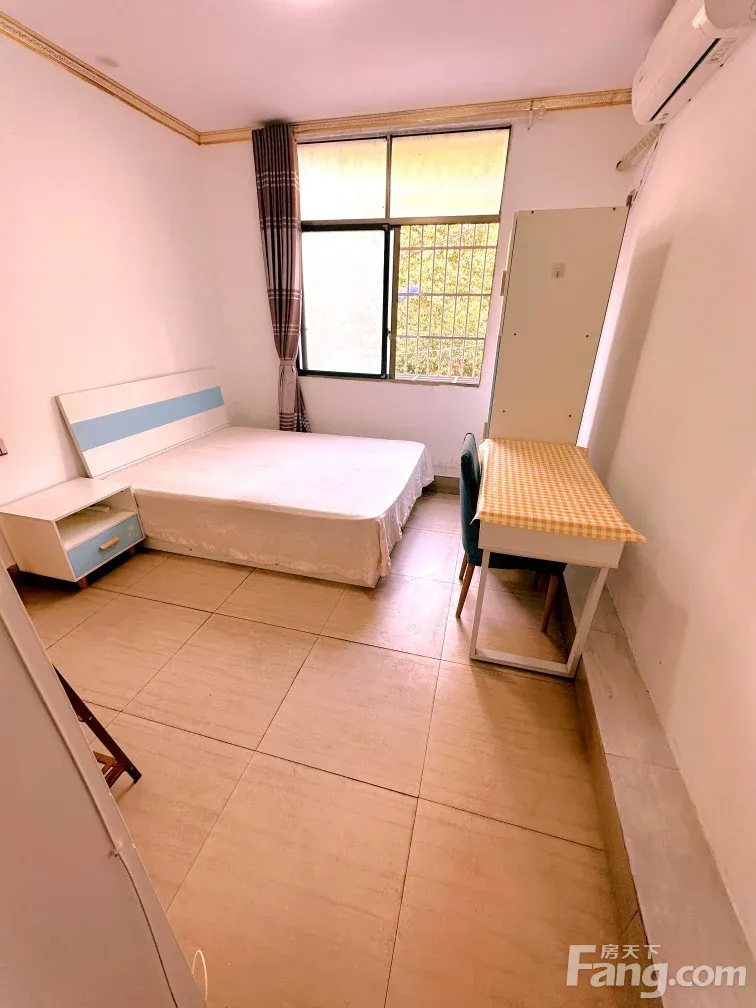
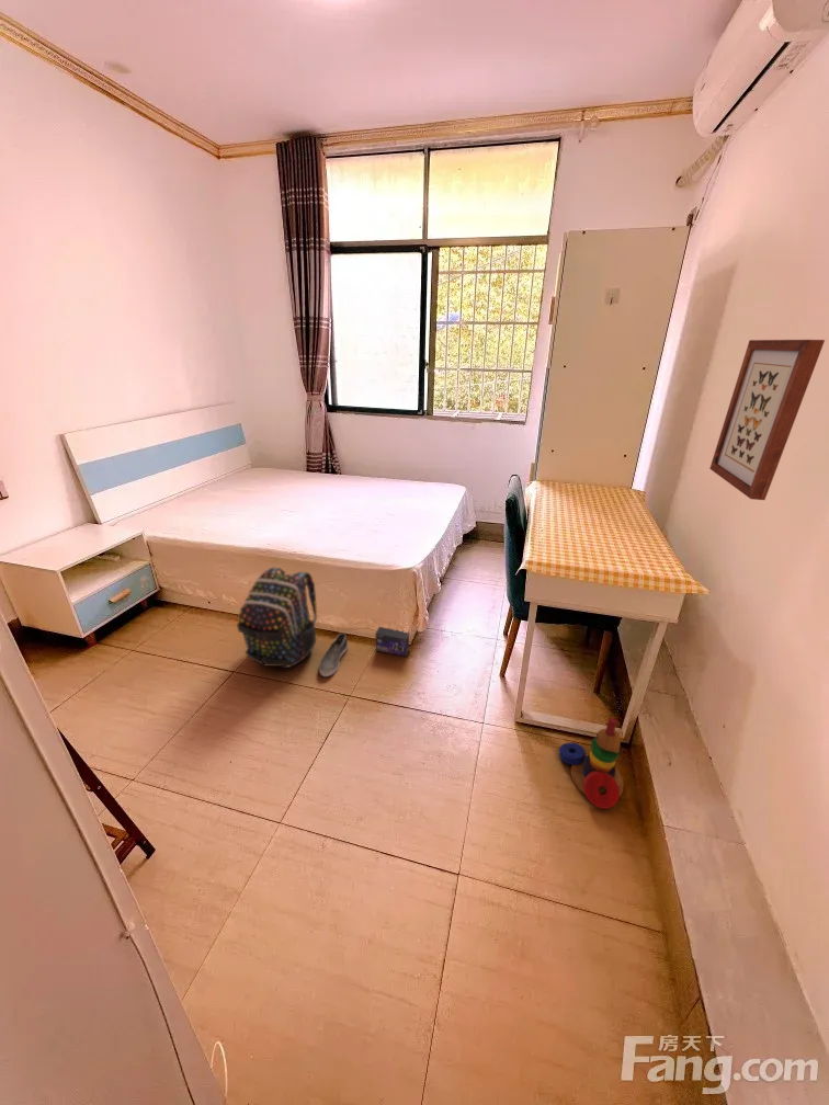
+ shoe [318,633,349,677]
+ stacking toy [558,717,625,810]
+ box [374,626,410,658]
+ backpack [236,567,318,669]
+ wall art [708,339,826,501]
